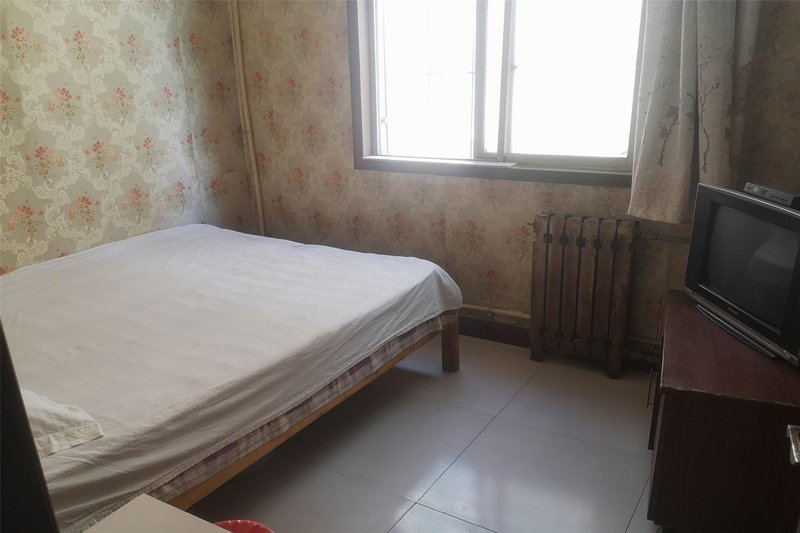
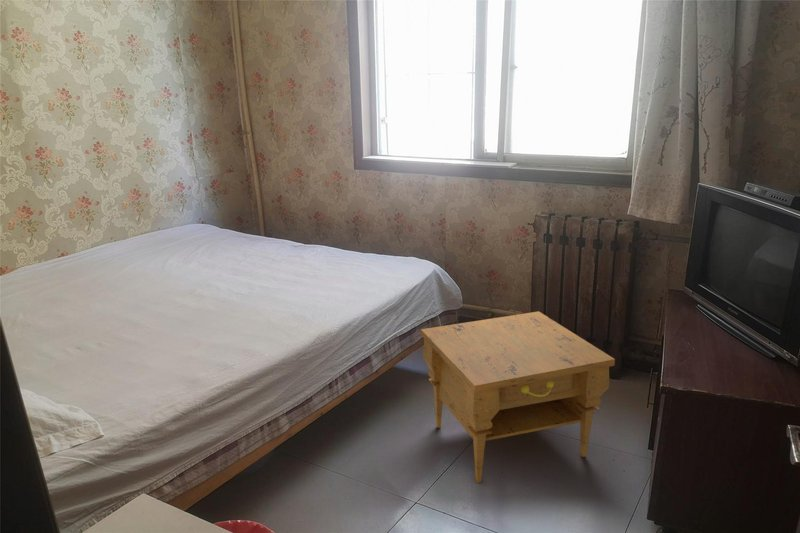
+ nightstand [420,310,616,484]
